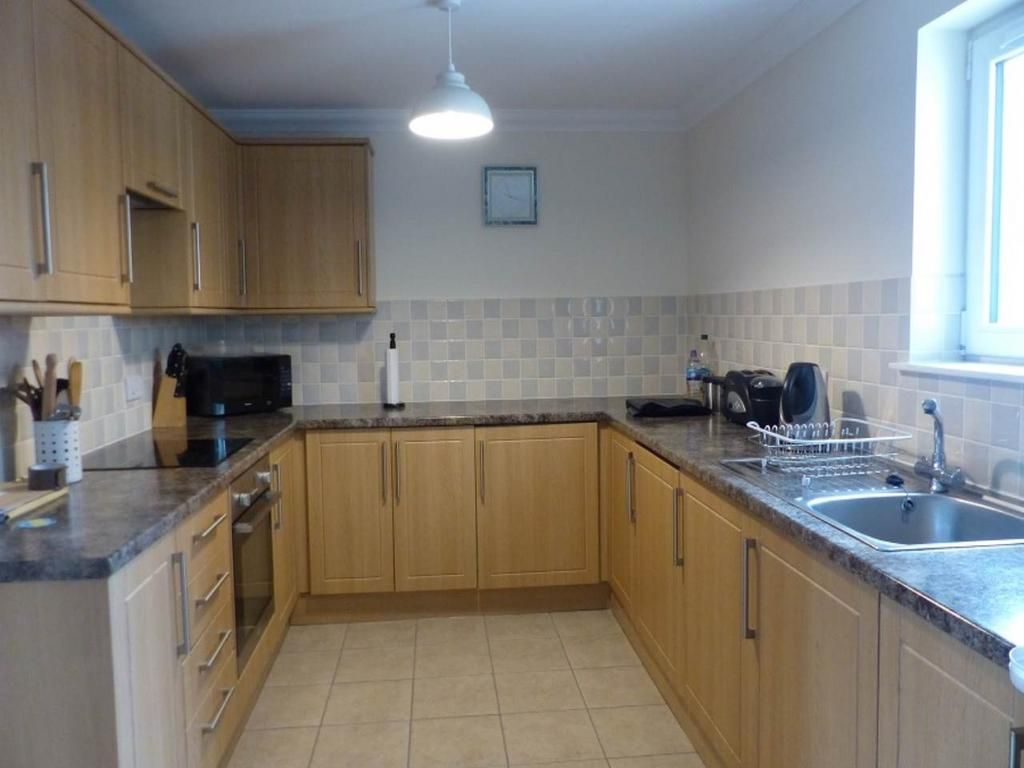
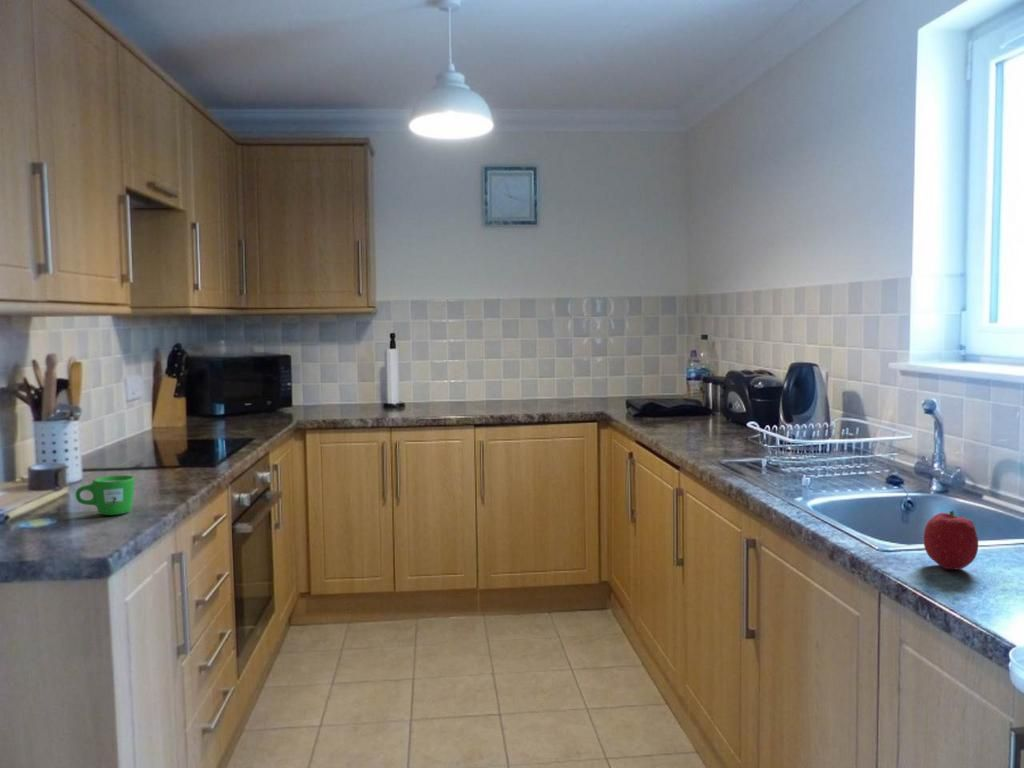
+ mug [74,474,136,516]
+ fruit [923,509,979,570]
